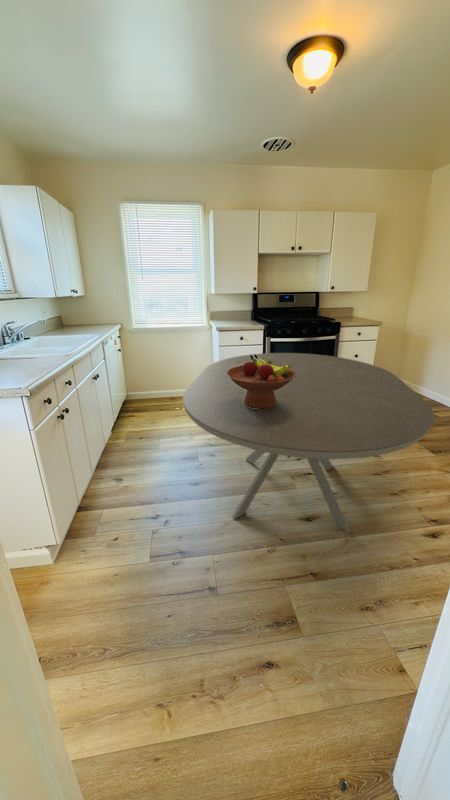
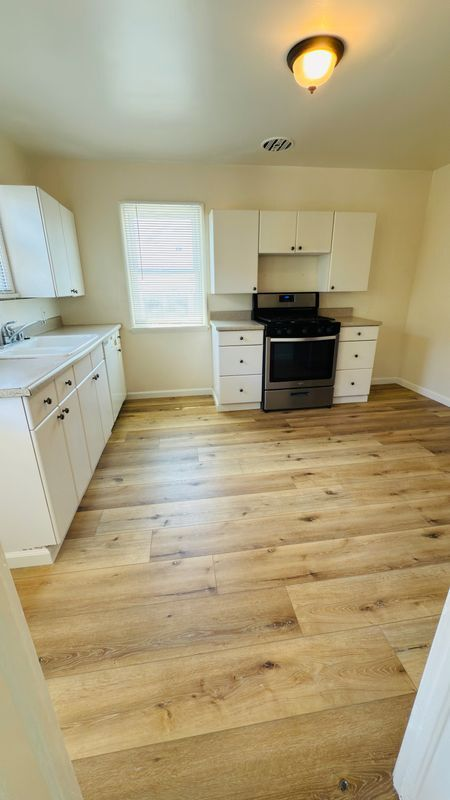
- fruit bowl [226,353,296,409]
- dining table [182,352,435,534]
